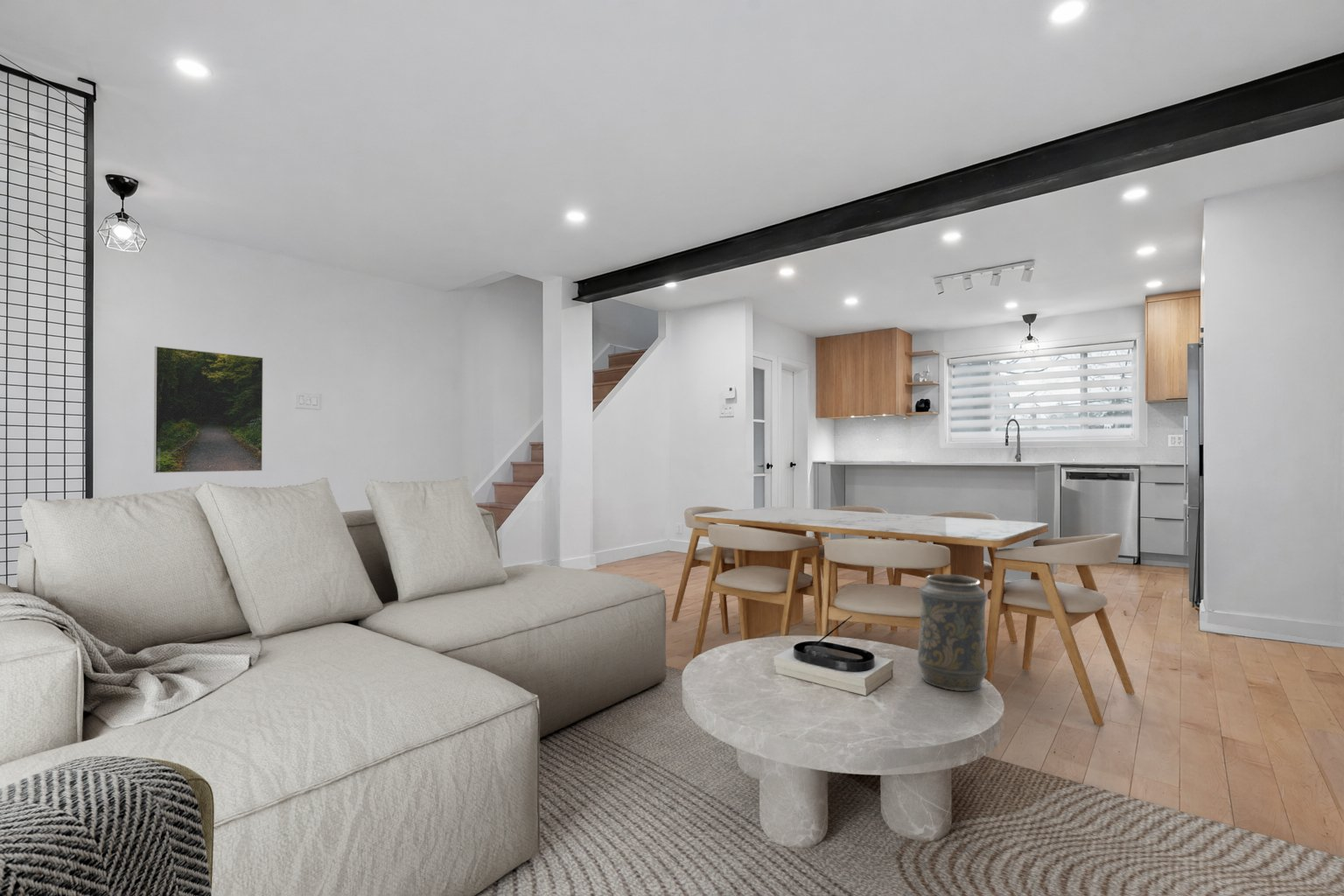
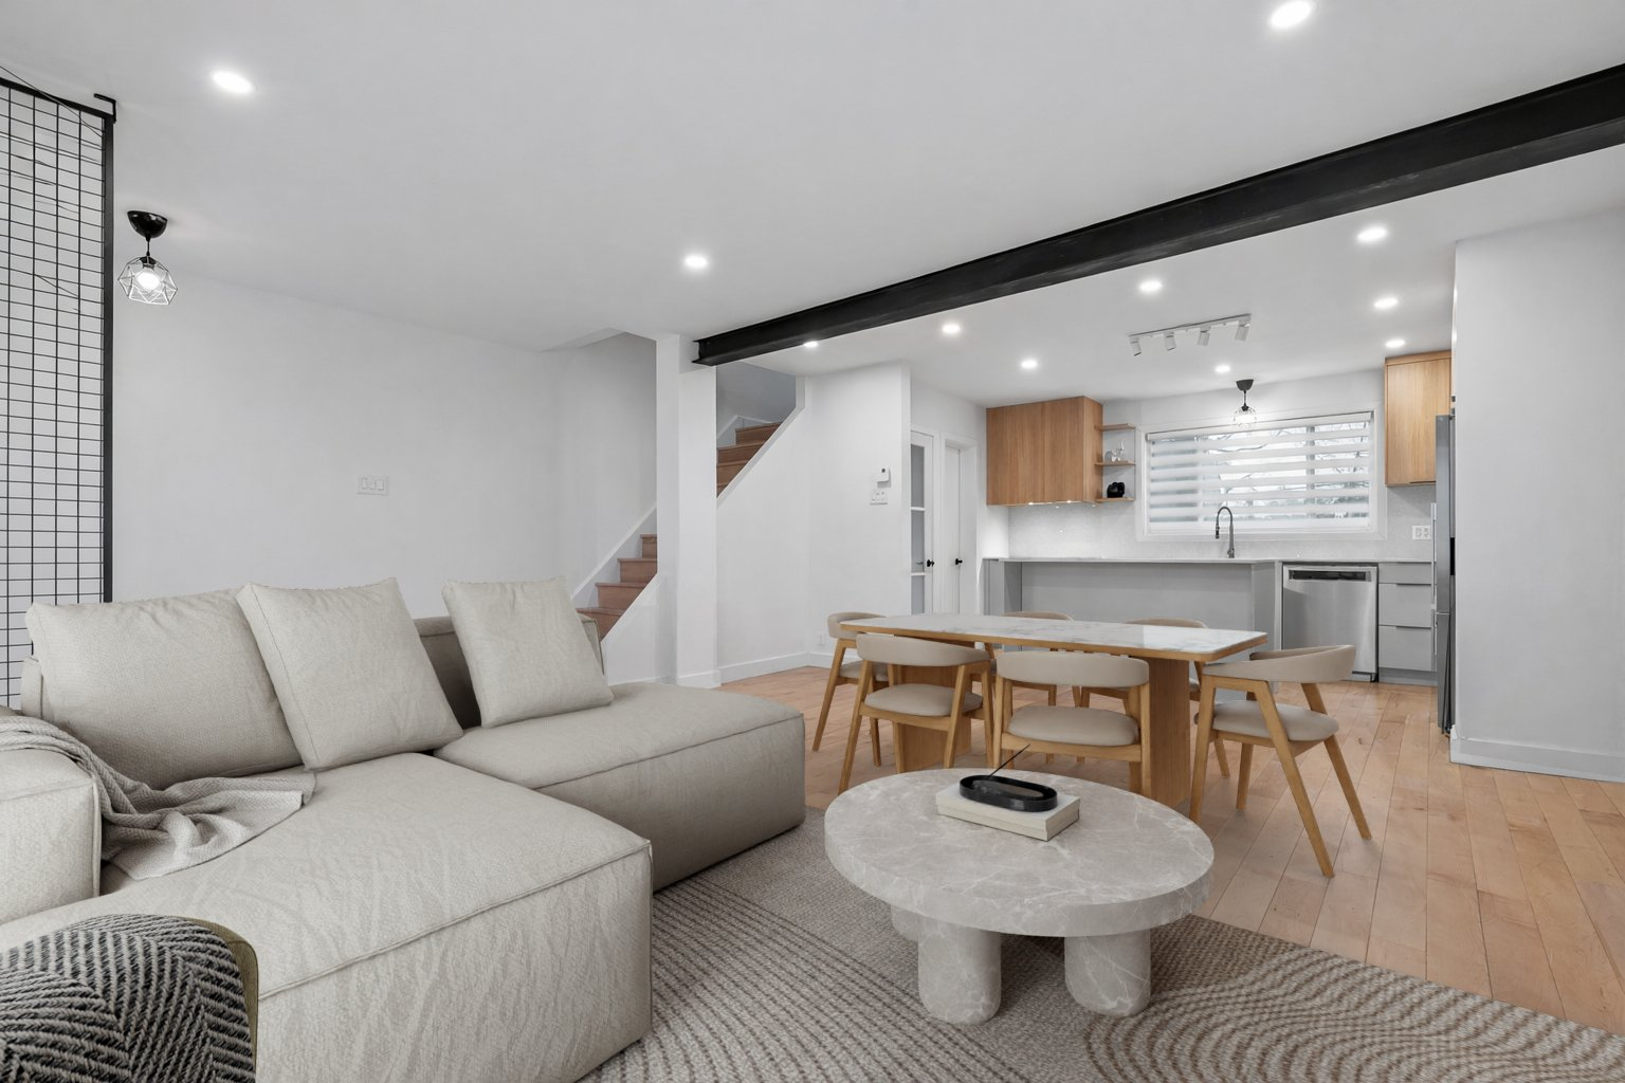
- decorative vase [916,573,988,692]
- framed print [153,346,264,474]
